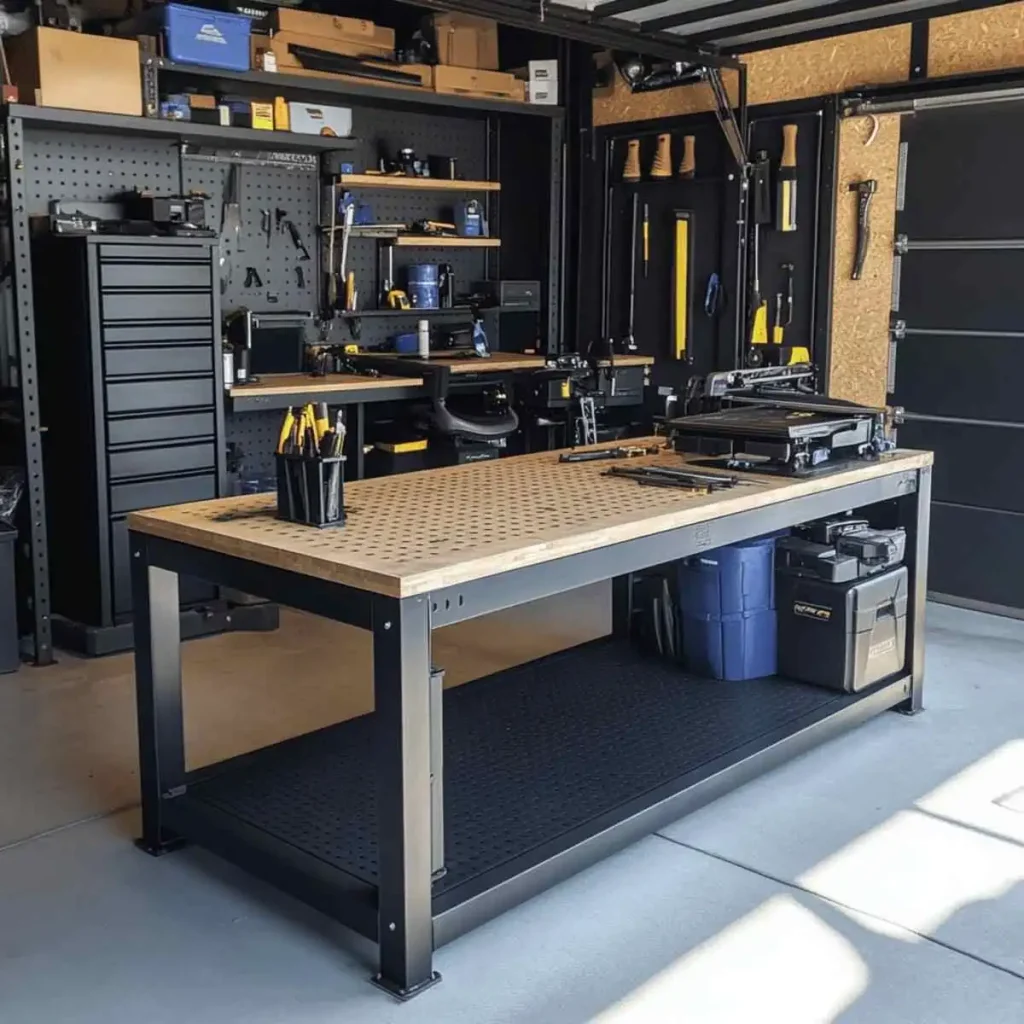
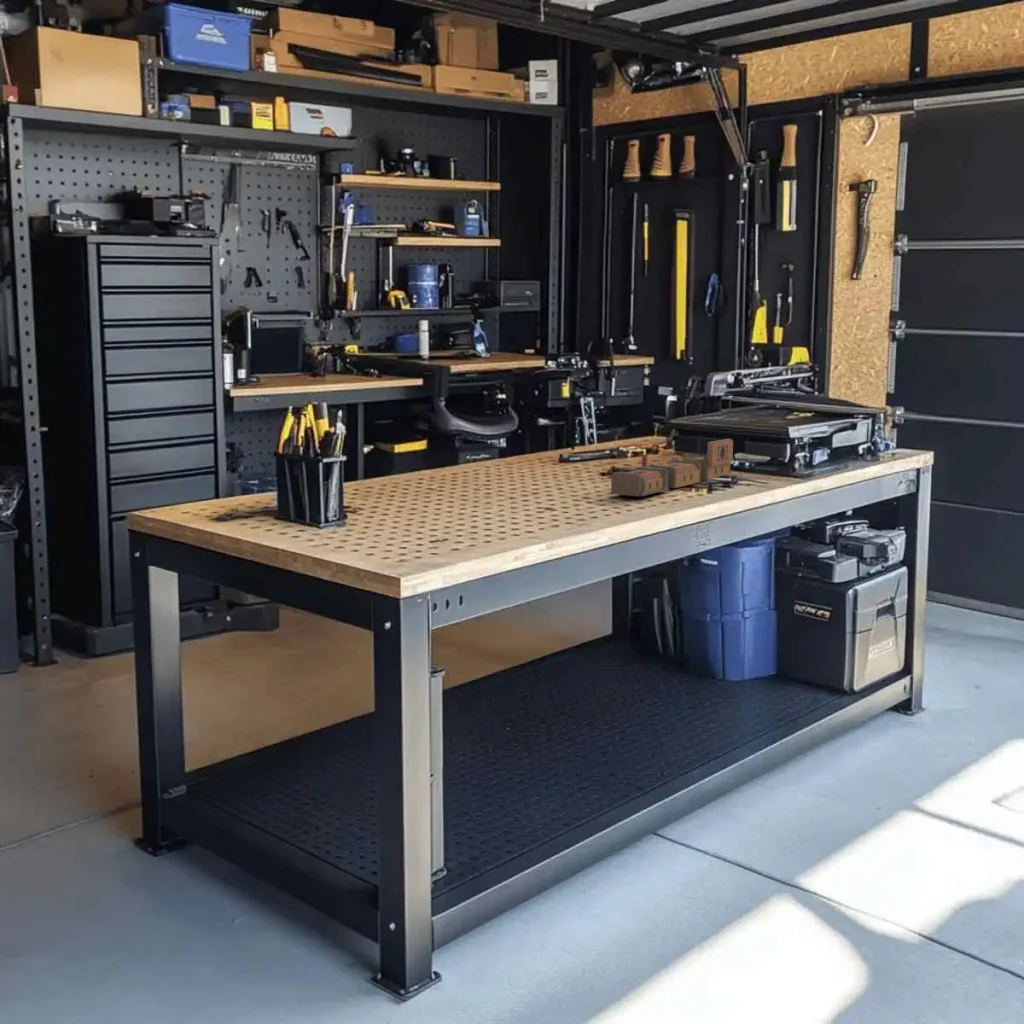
+ tool box [609,438,734,497]
